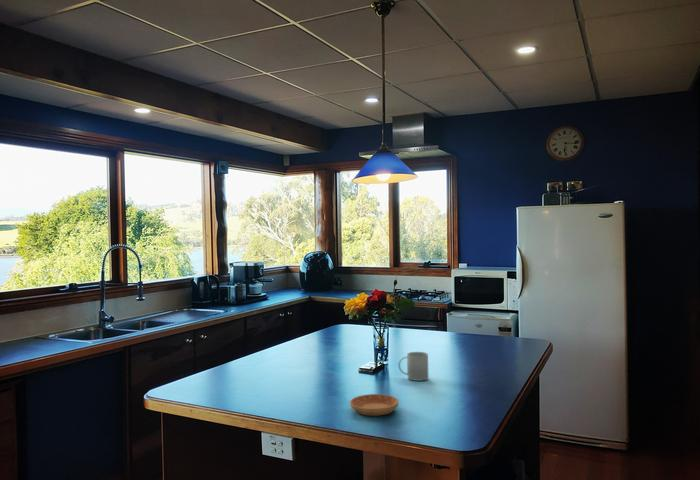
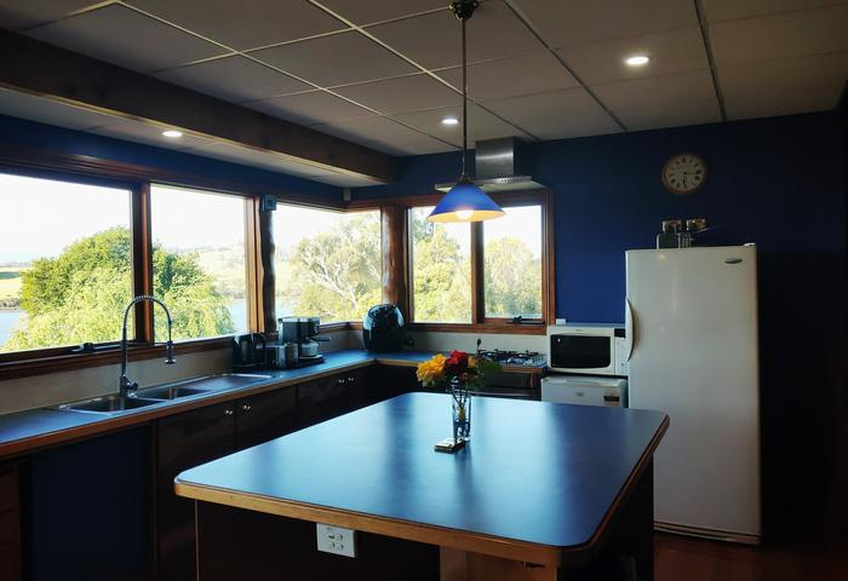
- saucer [349,393,400,417]
- mug [397,351,430,382]
